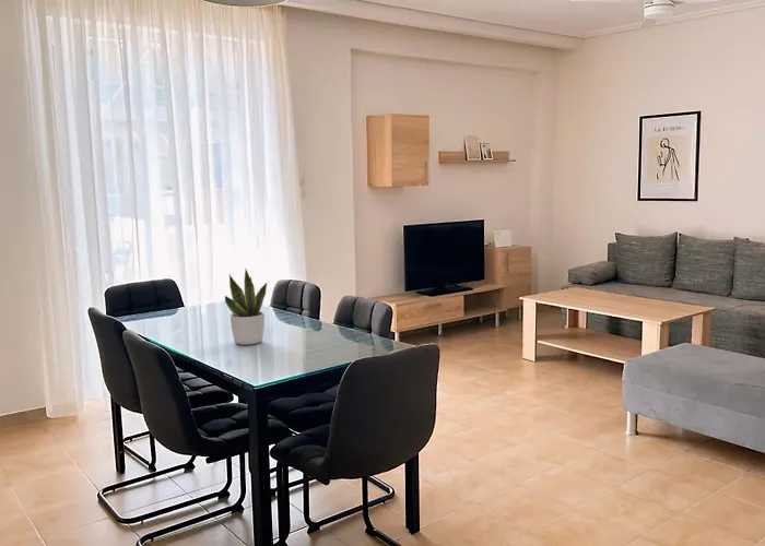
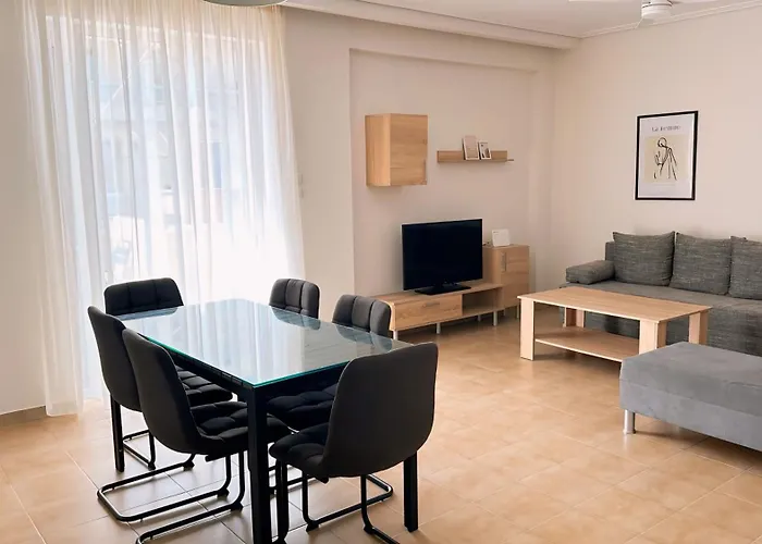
- potted plant [224,269,268,346]
